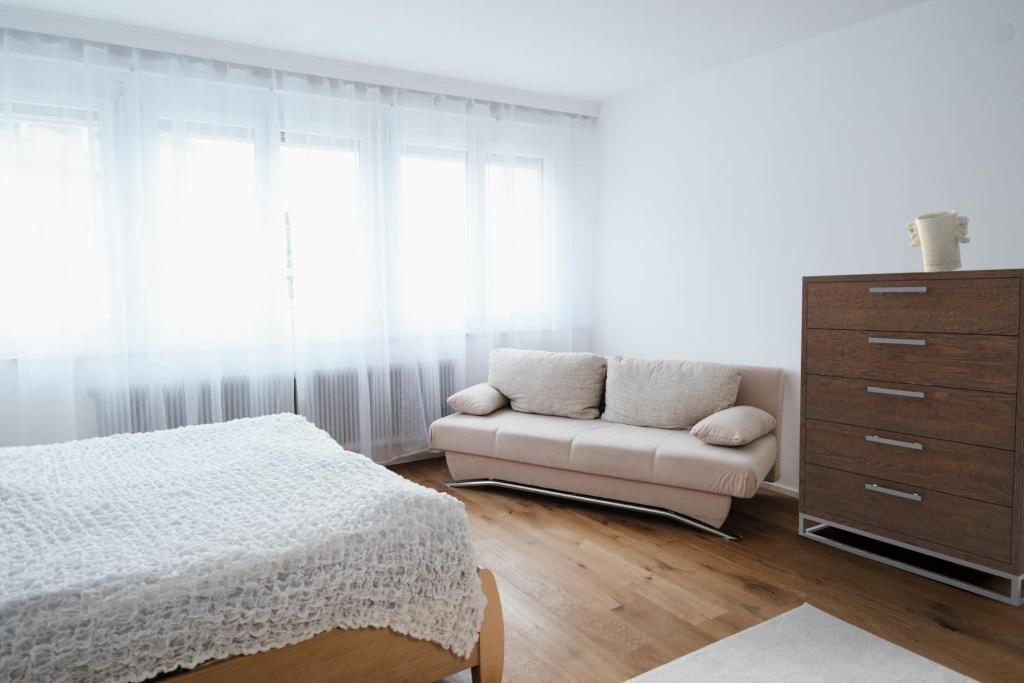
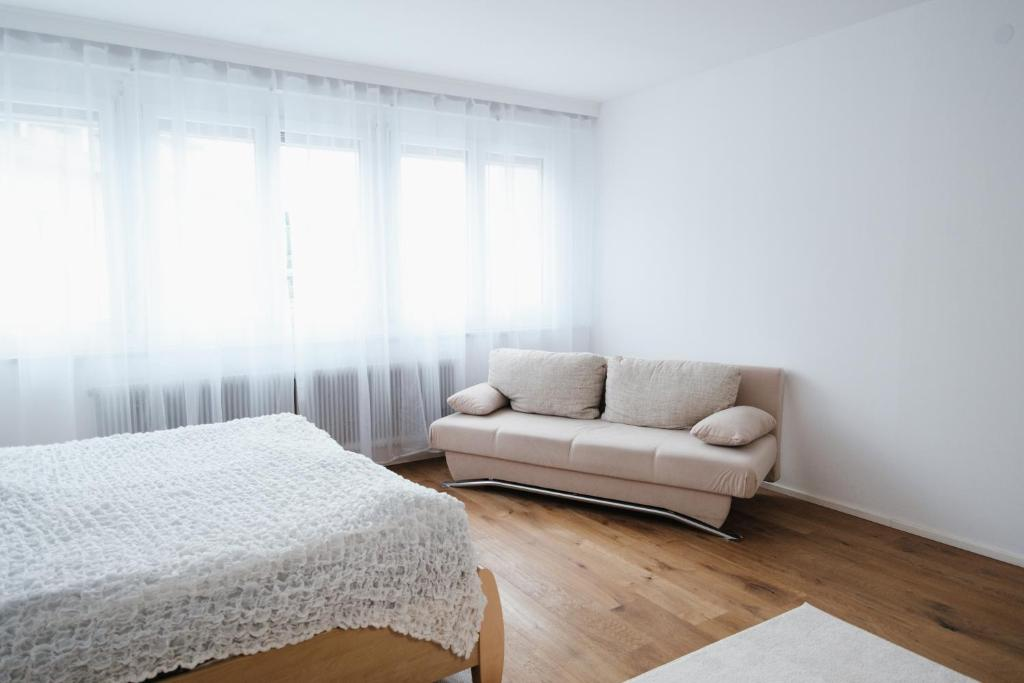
- dresser [797,267,1024,607]
- decorative vase [905,209,971,272]
